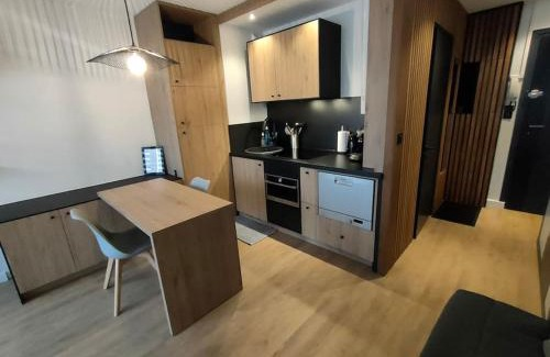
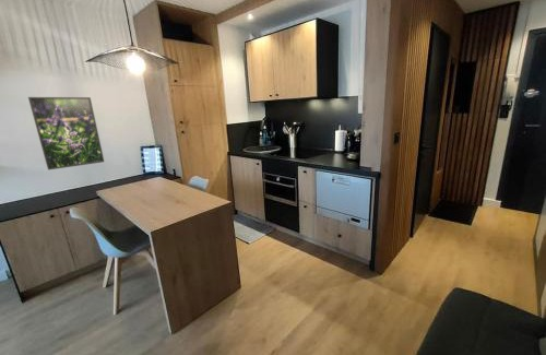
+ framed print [27,96,105,171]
